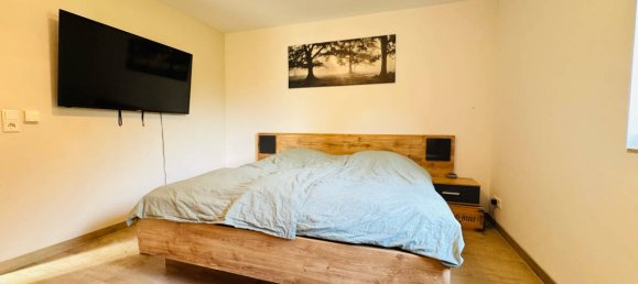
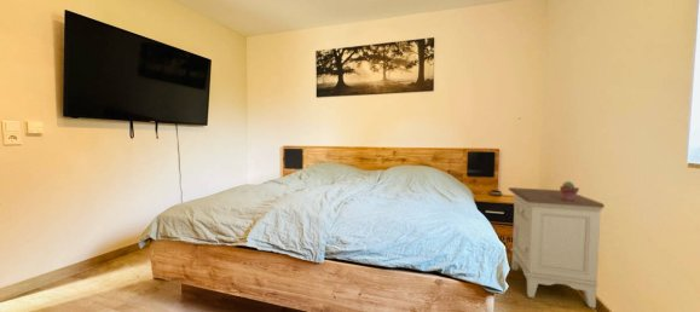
+ potted succulent [559,180,580,202]
+ nightstand [507,186,606,310]
